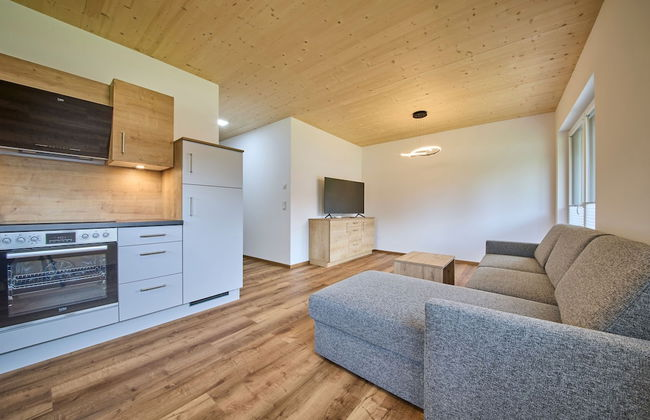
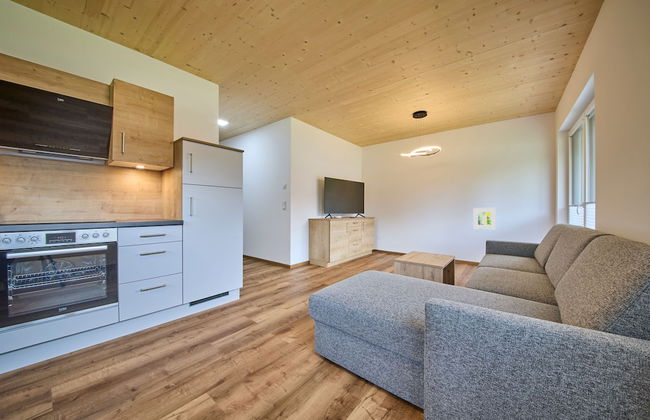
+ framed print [473,207,497,230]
